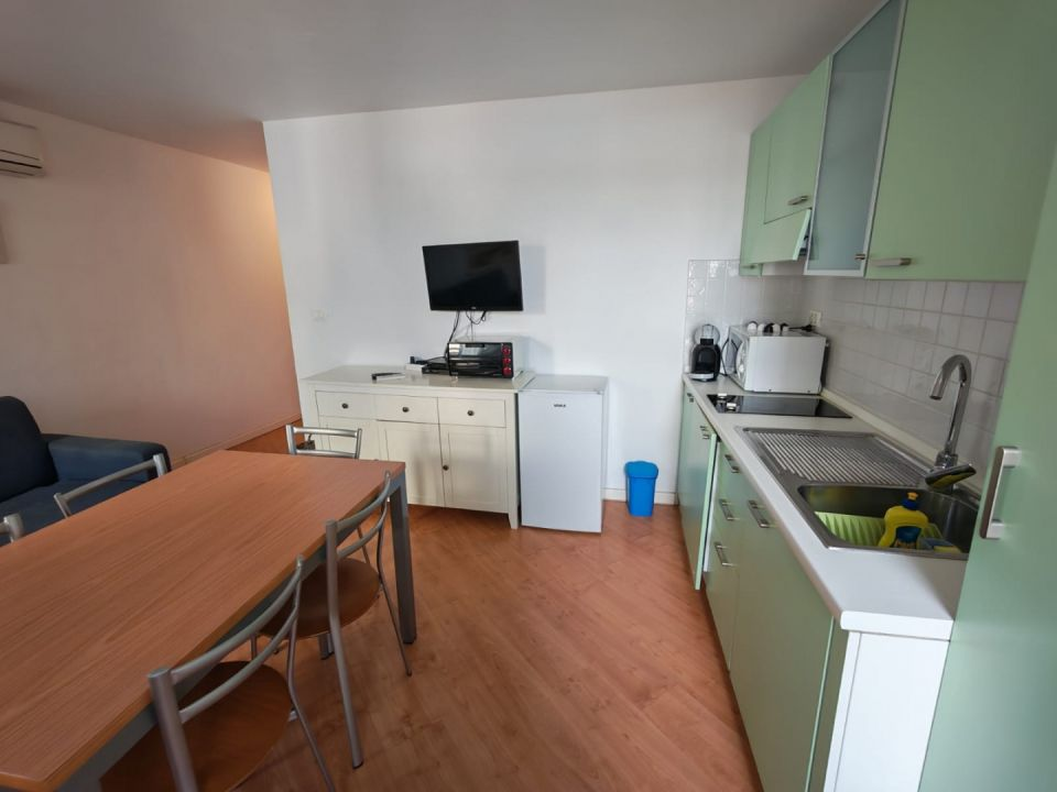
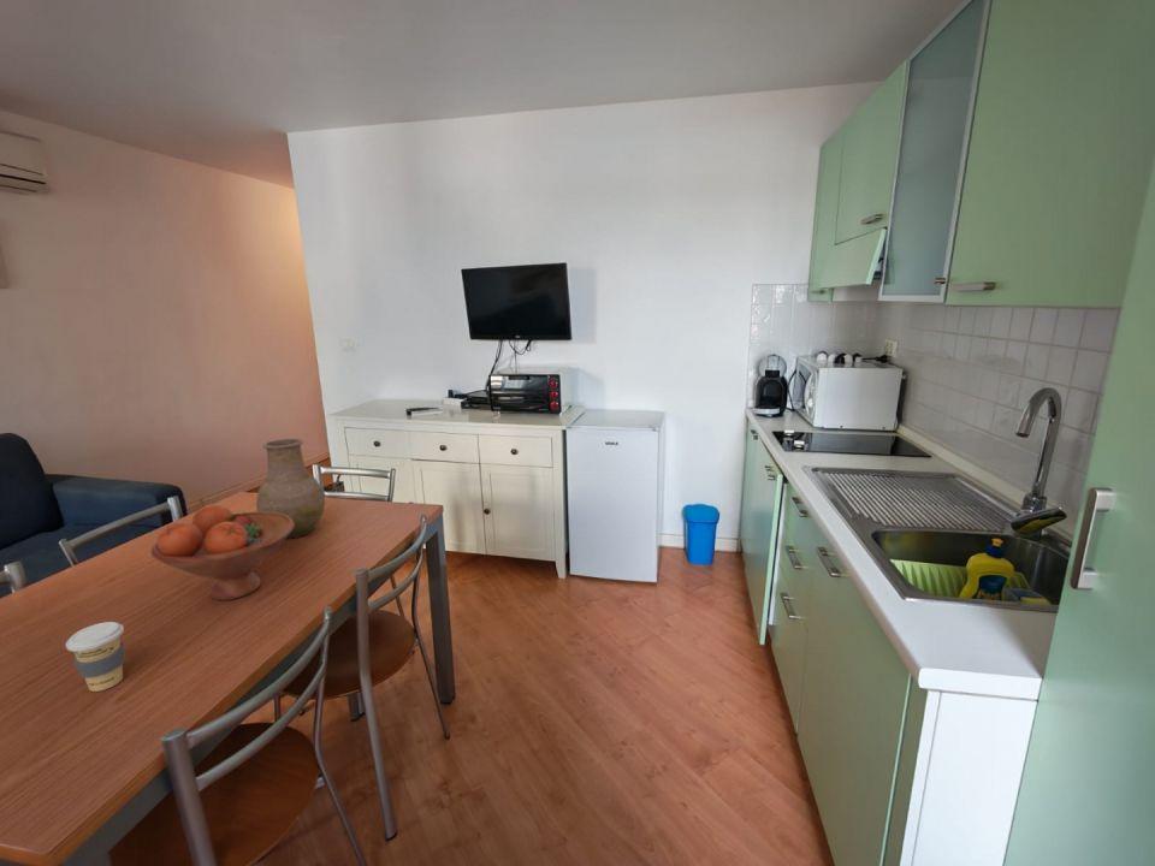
+ coffee cup [65,621,125,693]
+ fruit bowl [149,503,295,601]
+ vase [255,438,326,539]
